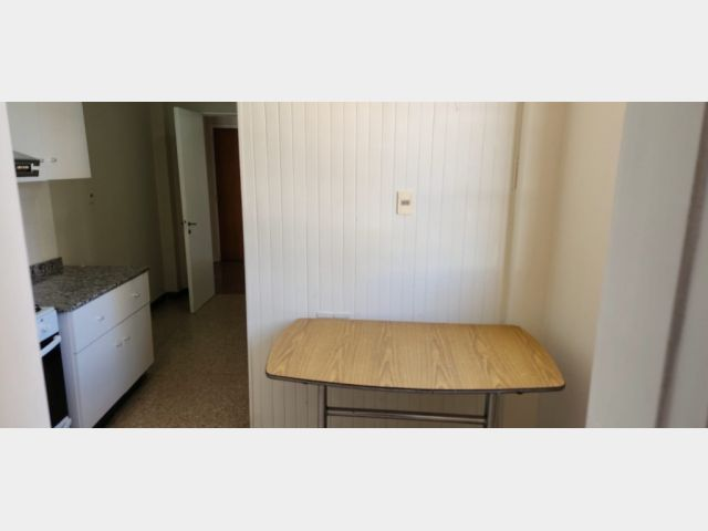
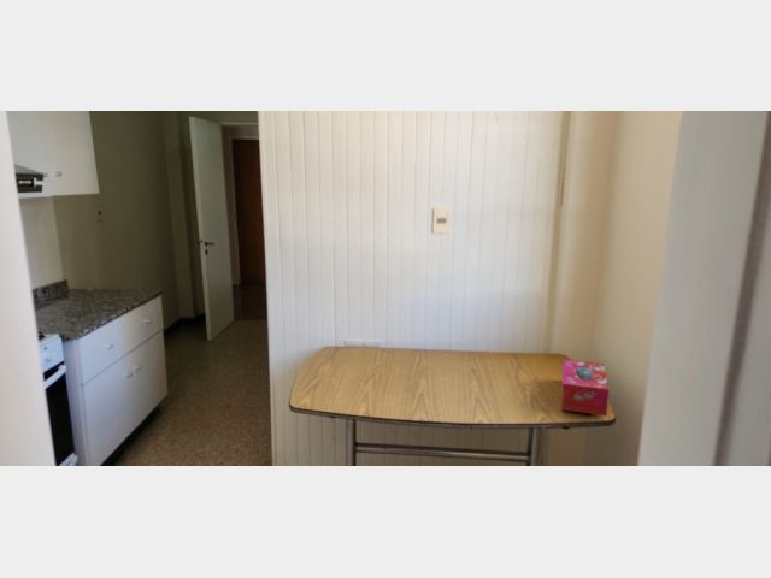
+ tissue box [560,359,610,417]
